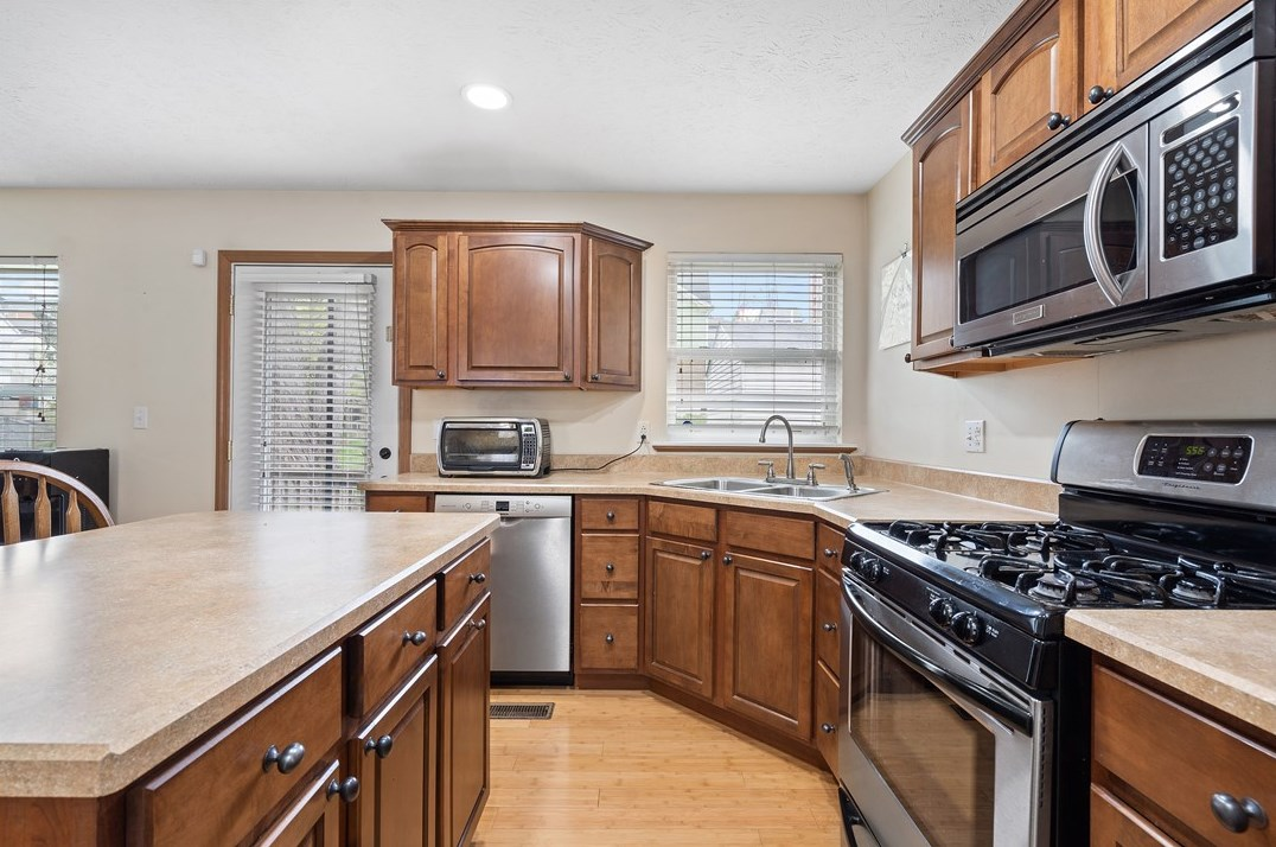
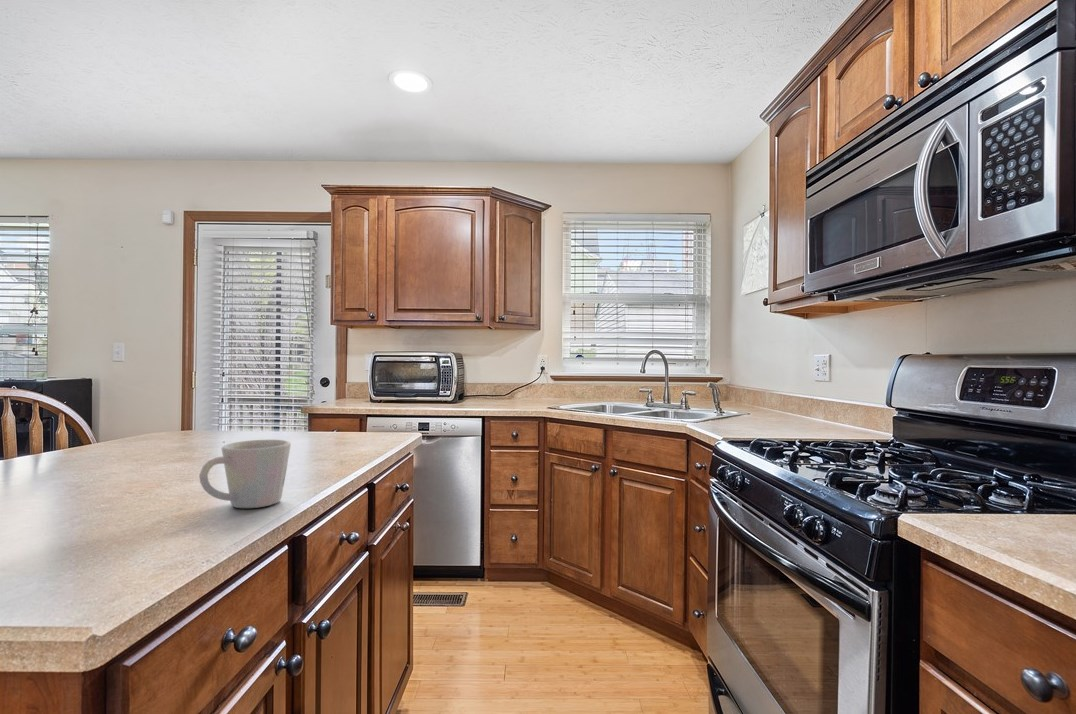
+ mug [198,439,292,509]
